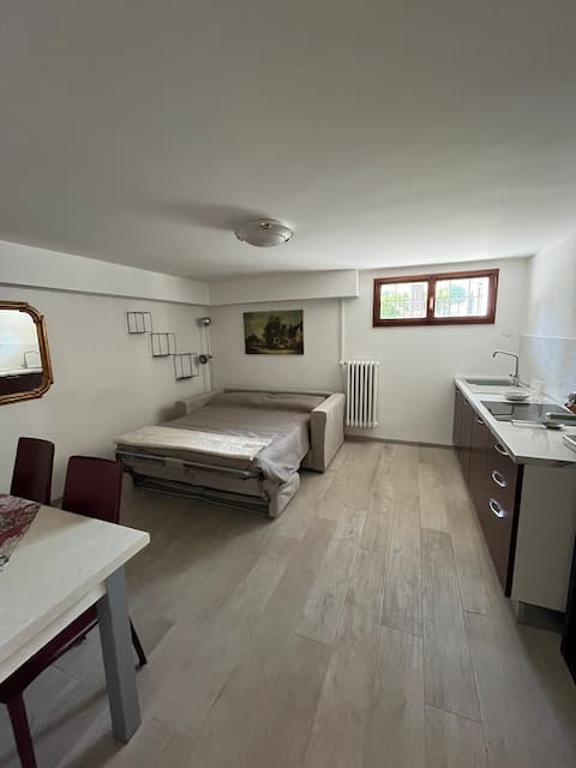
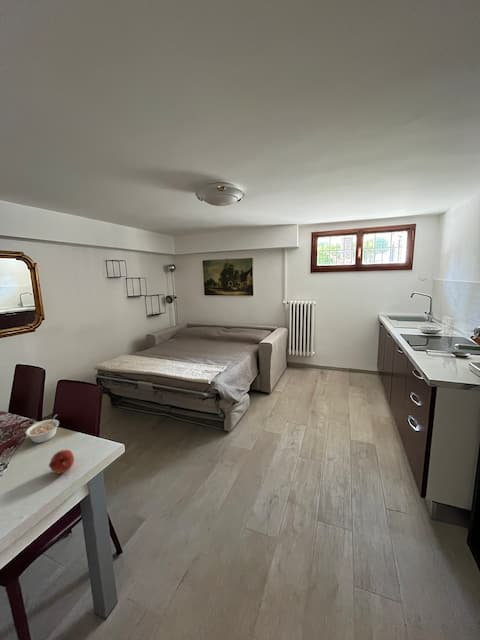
+ fruit [48,448,75,474]
+ legume [25,413,60,444]
